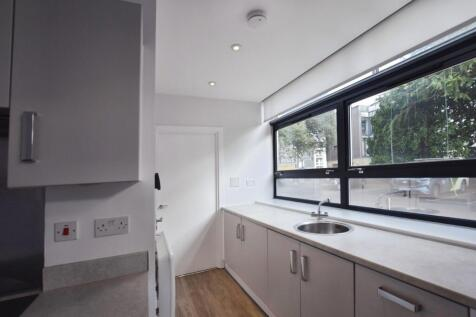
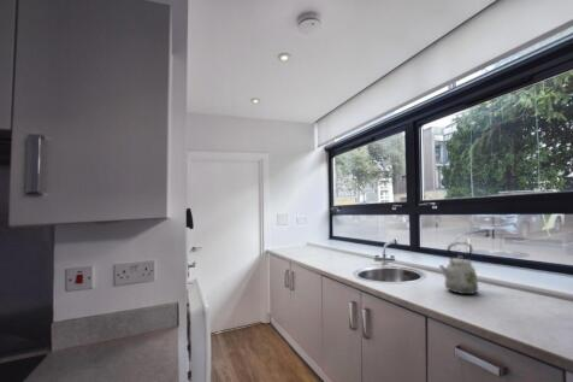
+ kettle [437,241,479,295]
